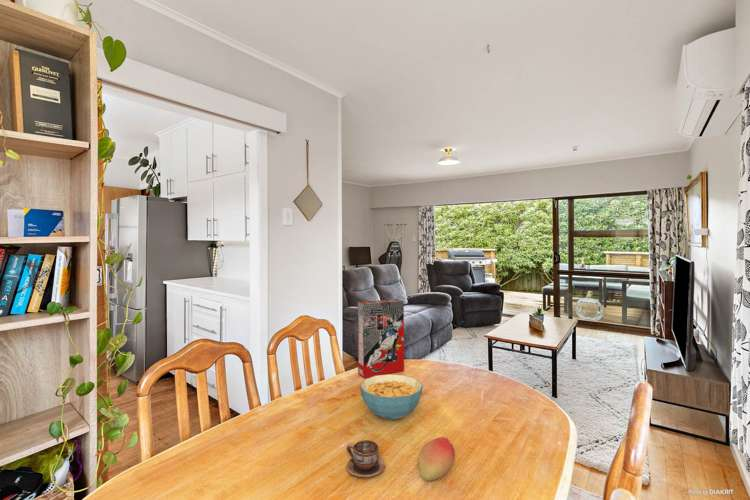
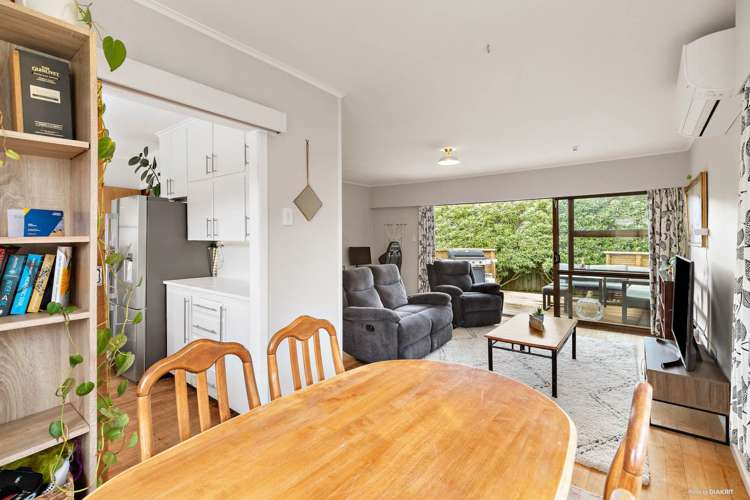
- cereal bowl [359,373,424,421]
- cup [345,439,386,478]
- cereal box [357,298,405,379]
- fruit [417,436,456,482]
